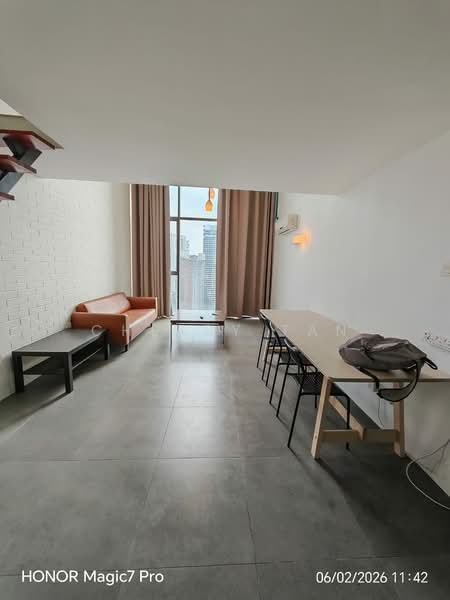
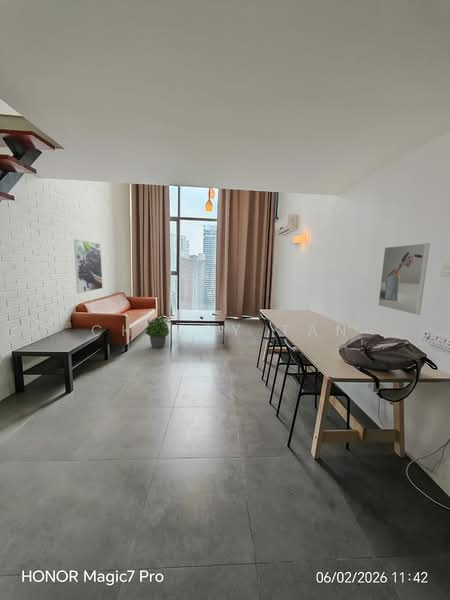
+ potted plant [144,316,171,349]
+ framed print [73,239,103,294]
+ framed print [377,242,431,316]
